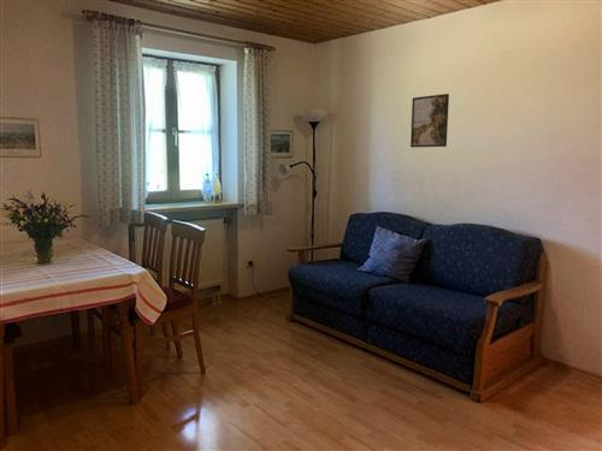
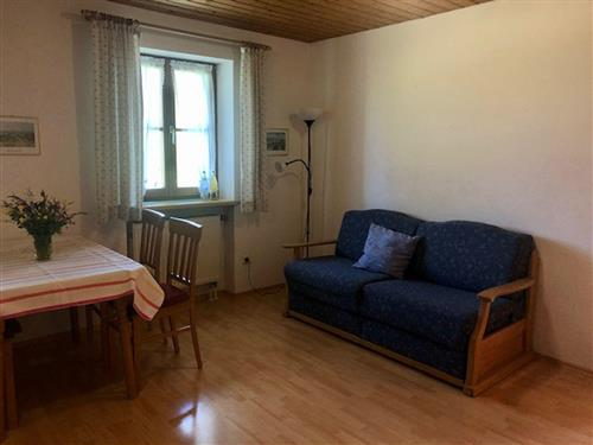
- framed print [409,93,450,148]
